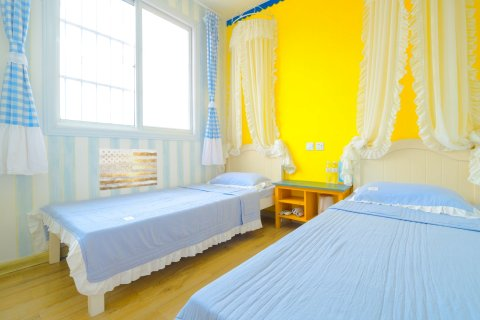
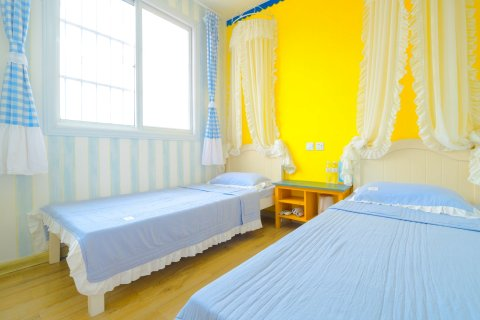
- wall art [98,148,158,191]
